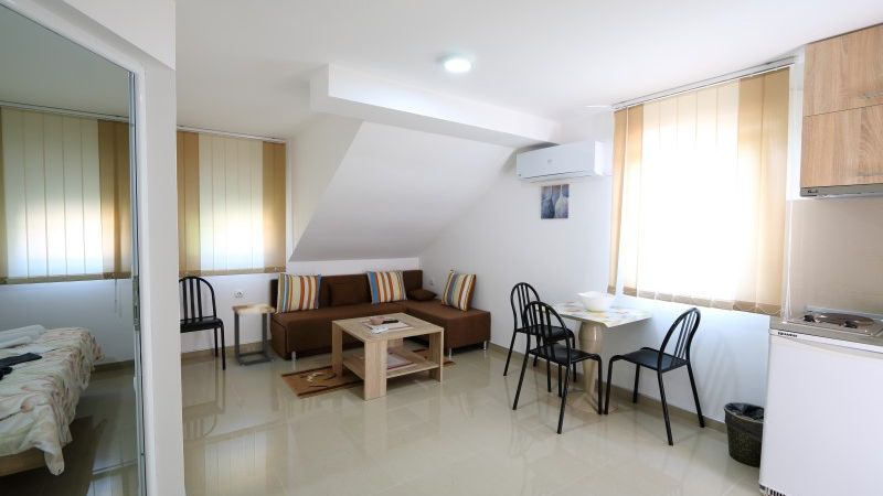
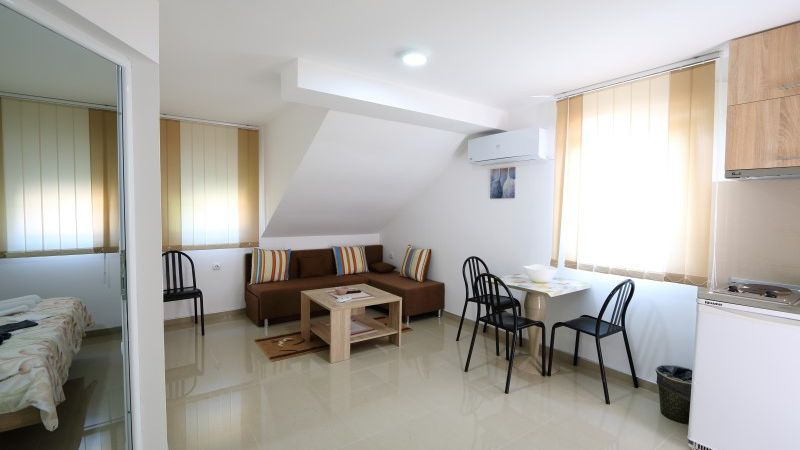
- side table [231,303,276,367]
